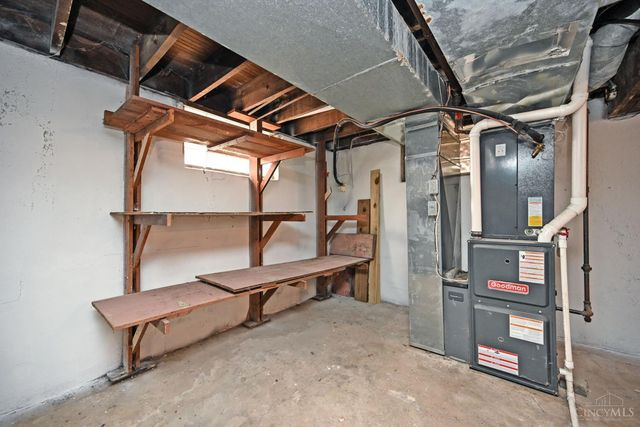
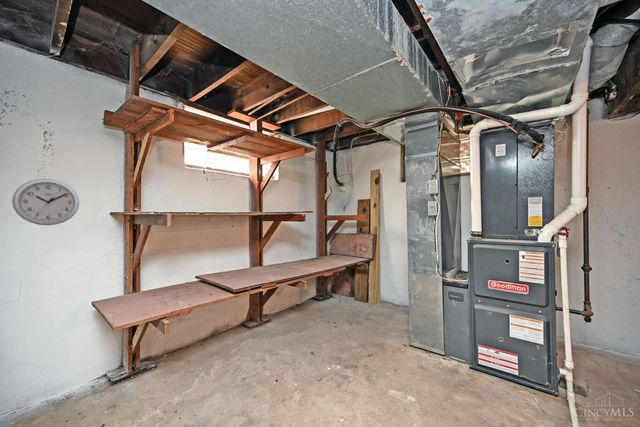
+ wall clock [11,178,80,226]
